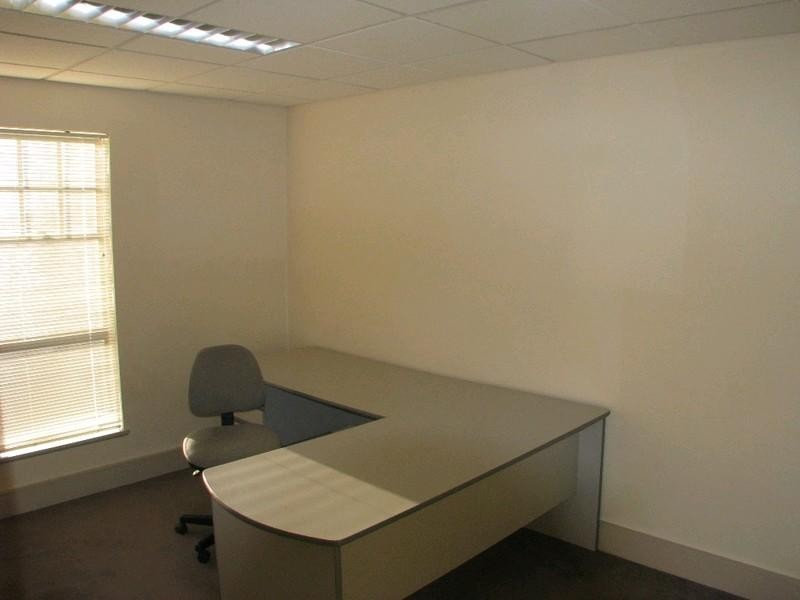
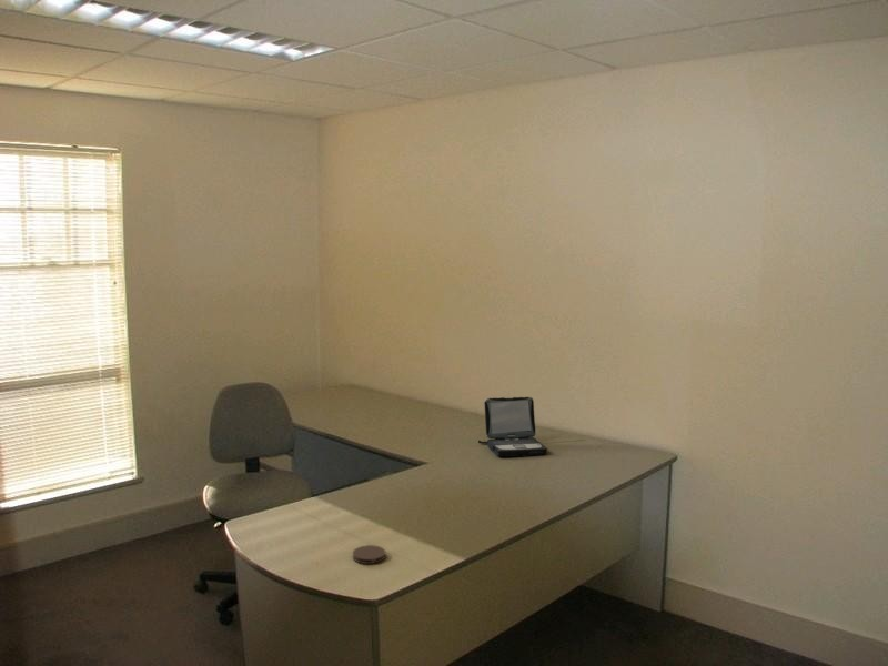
+ laptop [477,396,548,457]
+ coaster [352,544,386,565]
